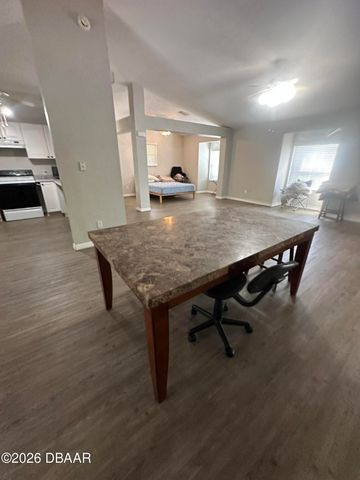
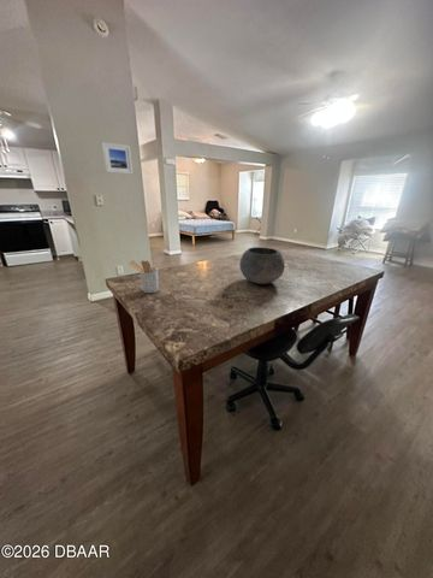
+ bowl [238,246,286,285]
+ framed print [101,141,134,176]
+ utensil holder [127,259,160,294]
